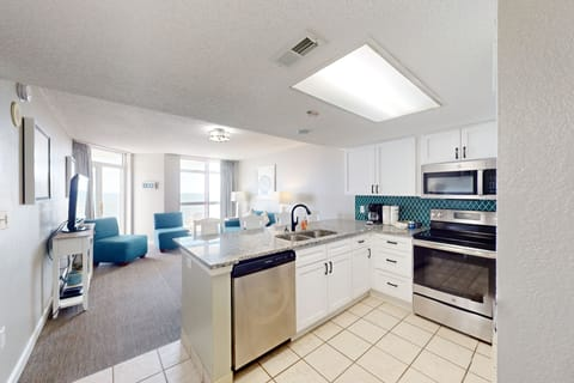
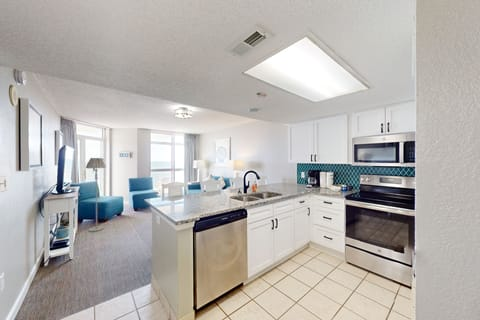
+ floor lamp [85,157,107,233]
